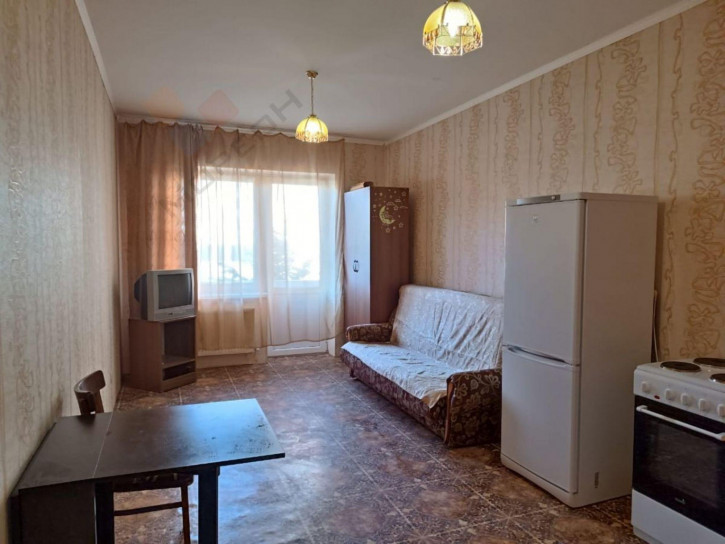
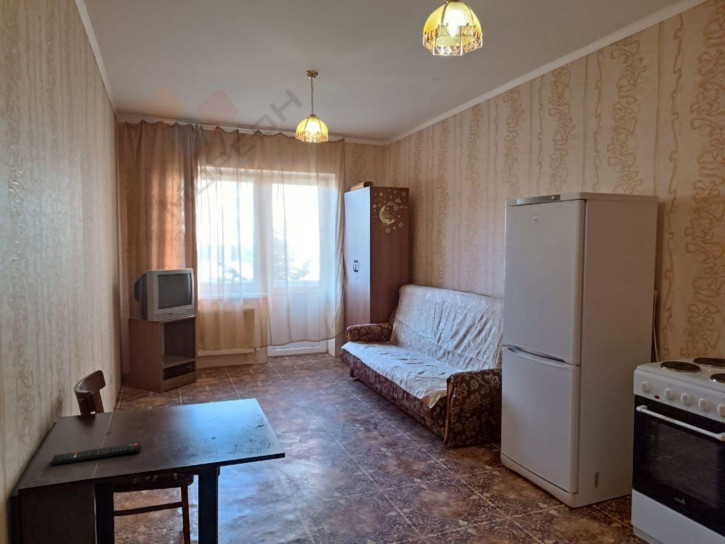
+ remote control [50,441,142,466]
